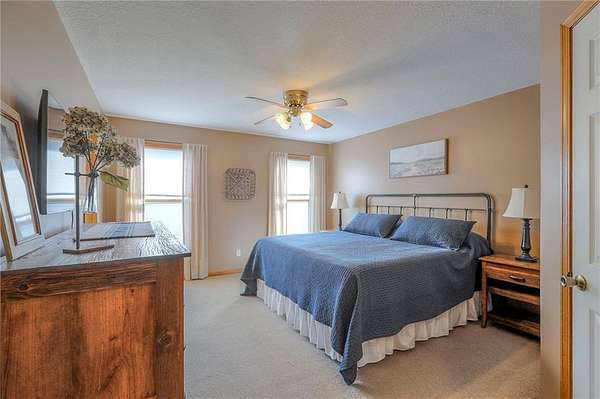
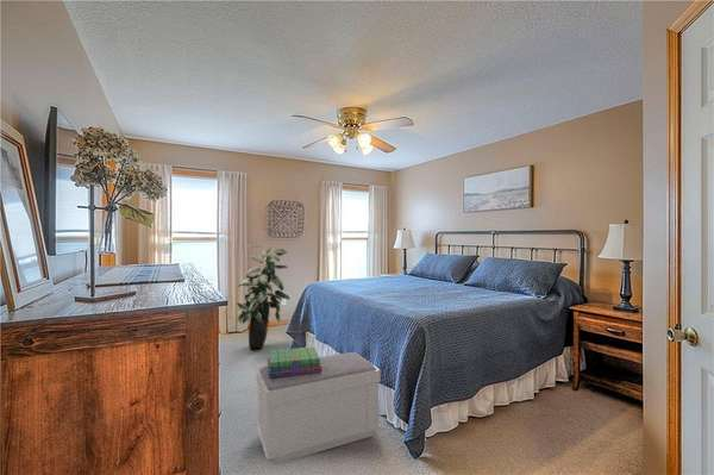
+ indoor plant [236,243,292,350]
+ stack of books [267,345,321,377]
+ bench [256,351,382,465]
